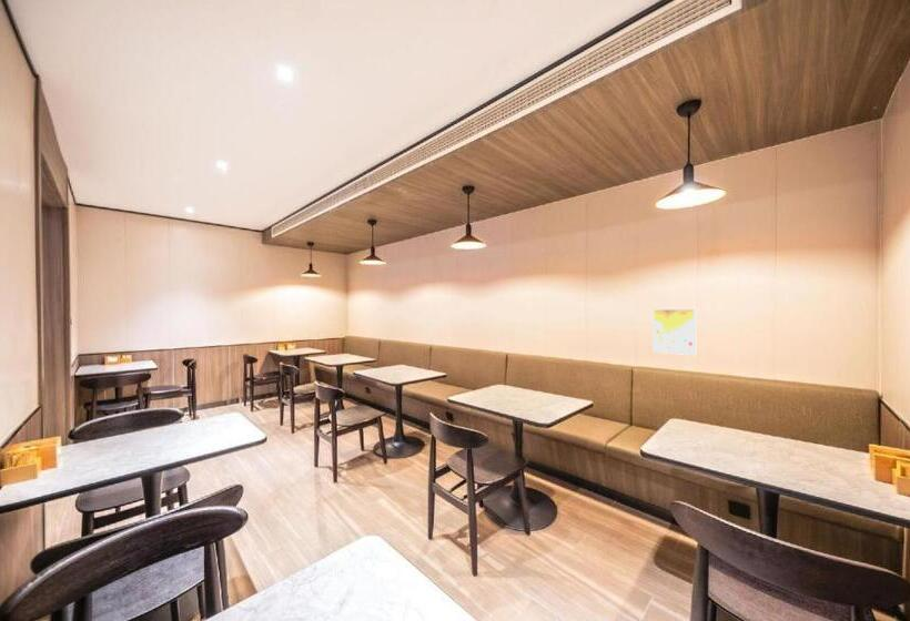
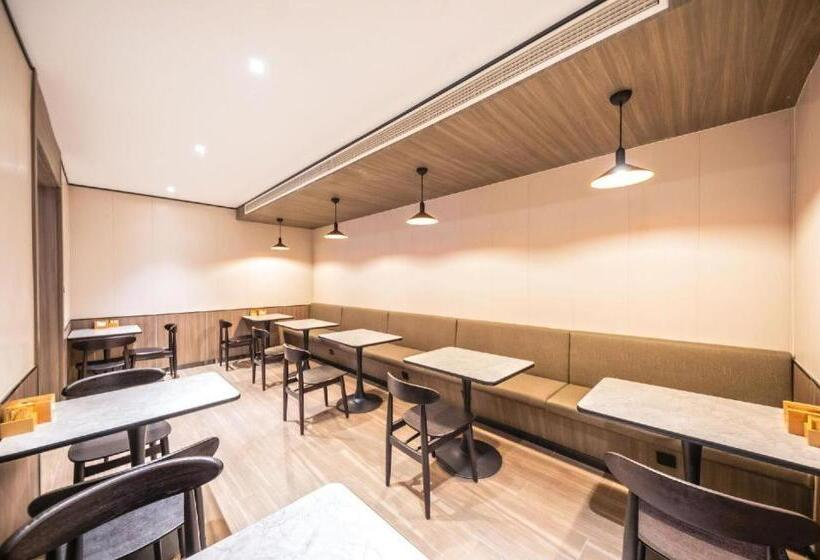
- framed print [651,307,697,356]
